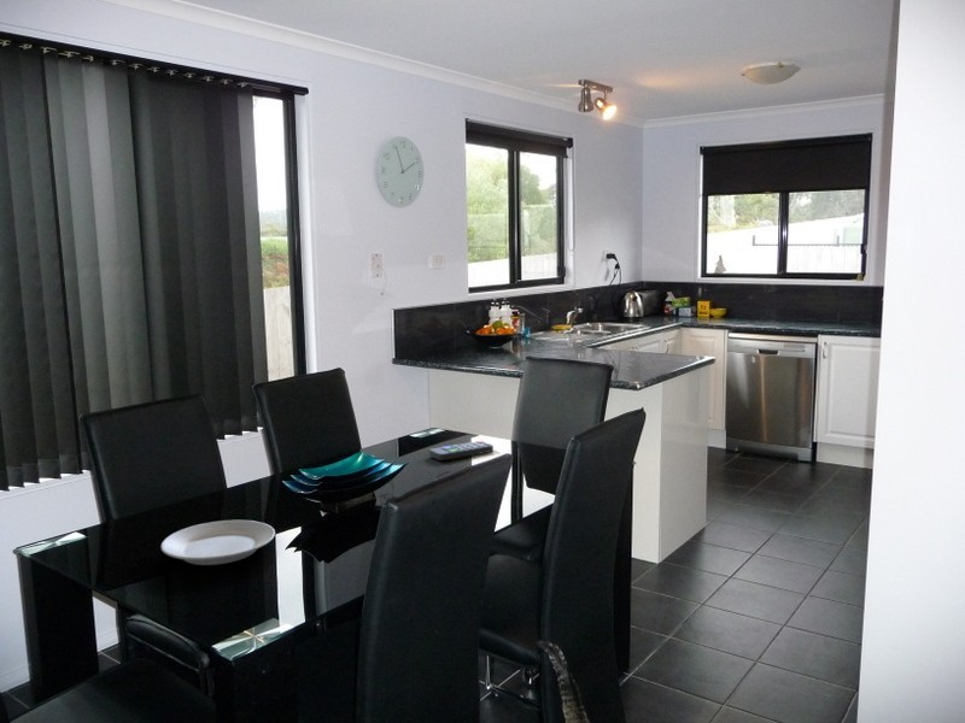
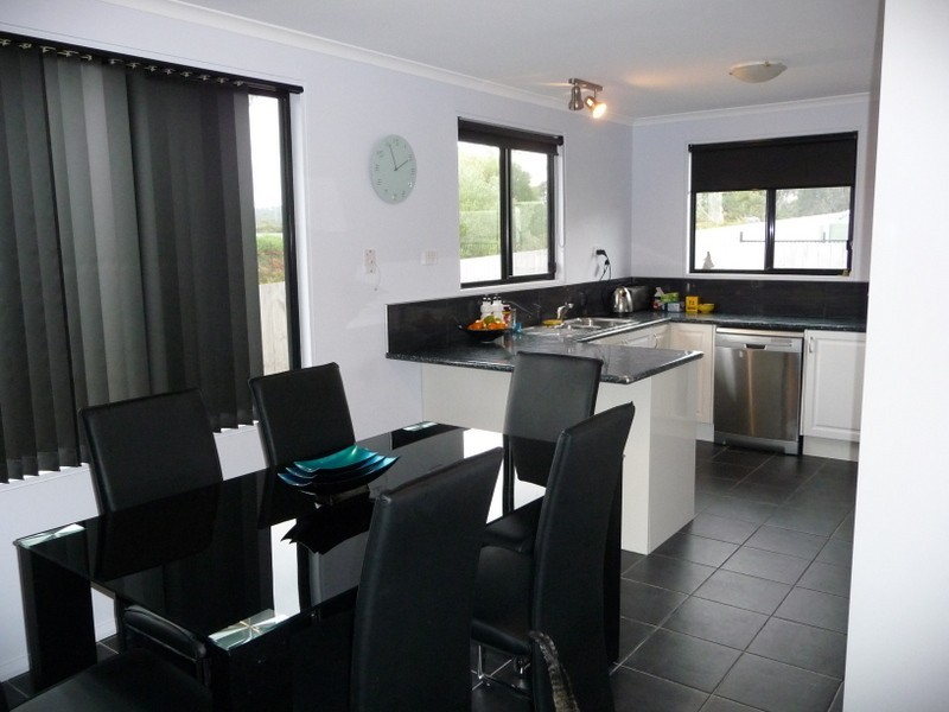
- plate [159,519,276,566]
- remote control [428,440,495,462]
